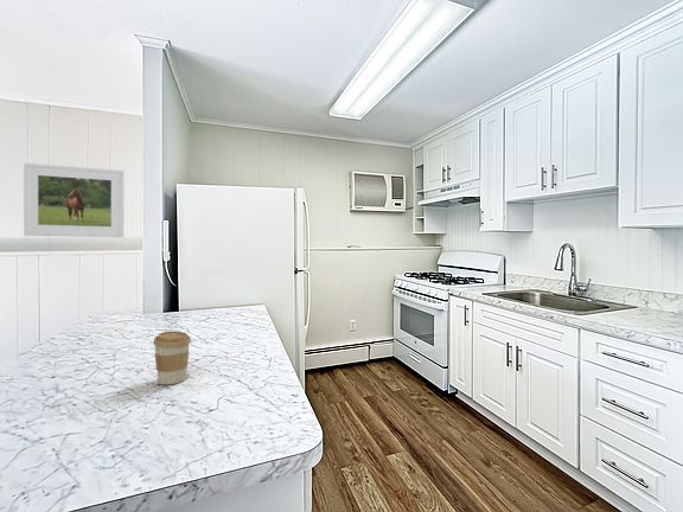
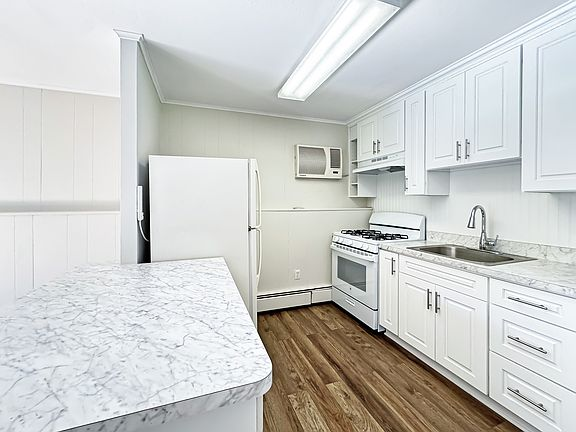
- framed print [23,162,125,238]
- coffee cup [152,331,192,385]
